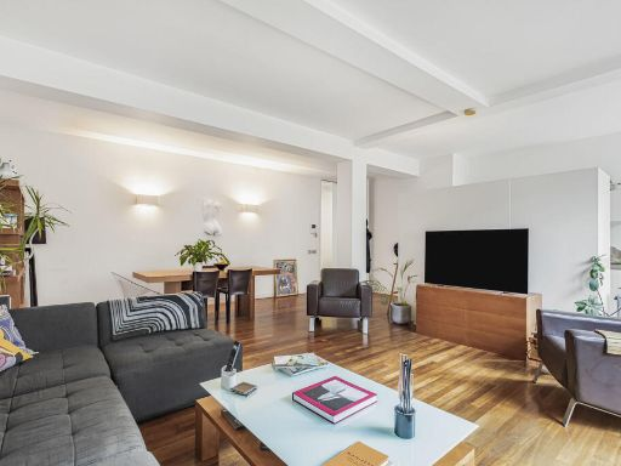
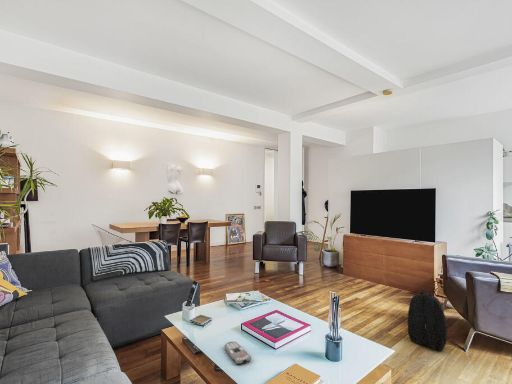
+ remote control [224,340,252,365]
+ backpack [406,289,449,352]
